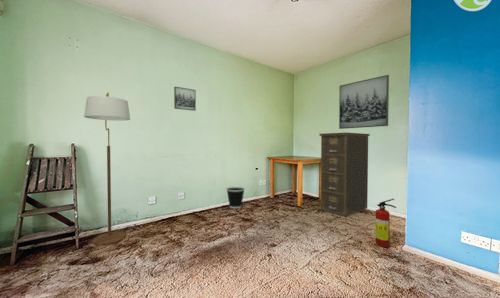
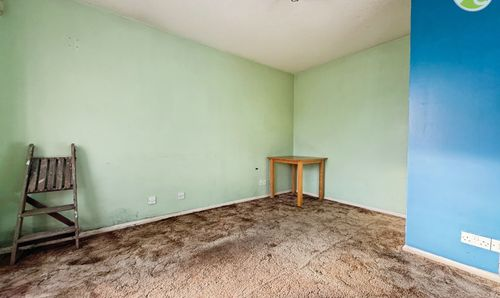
- wall art [173,86,197,112]
- fire extinguisher [374,198,397,248]
- wastebasket [225,186,246,209]
- filing cabinet [318,131,371,217]
- floor lamp [83,92,131,246]
- wall art [338,74,390,130]
